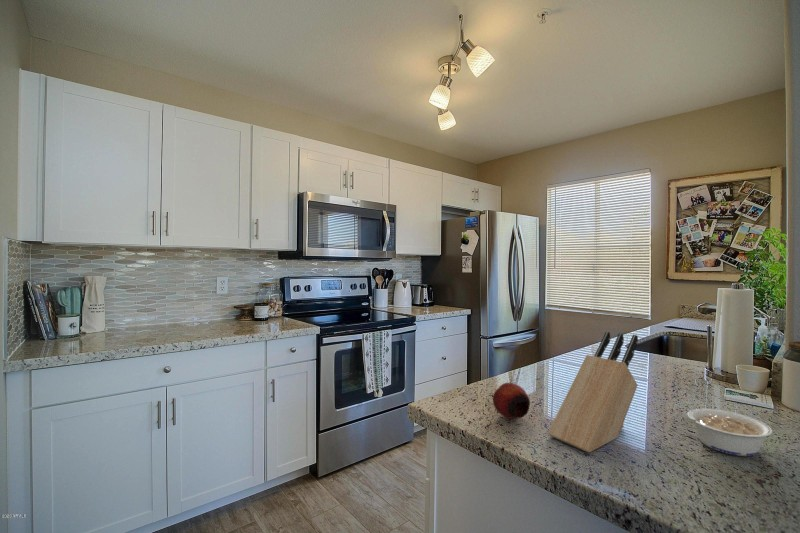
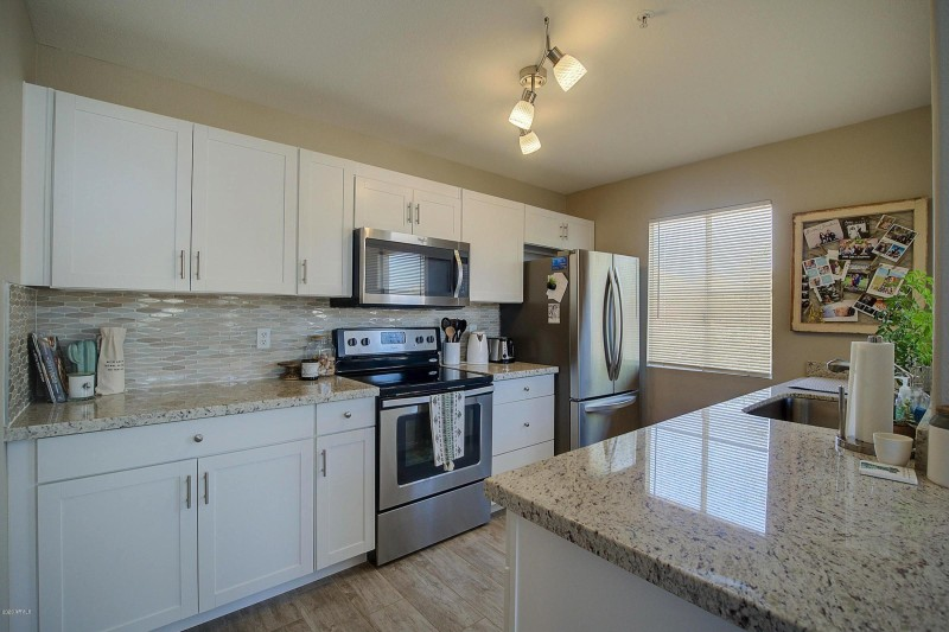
- legume [678,408,774,457]
- knife block [547,331,639,454]
- apple [492,382,531,420]
